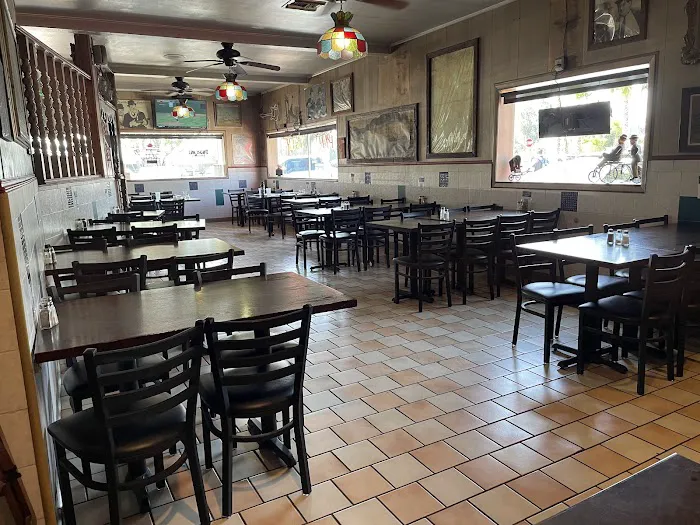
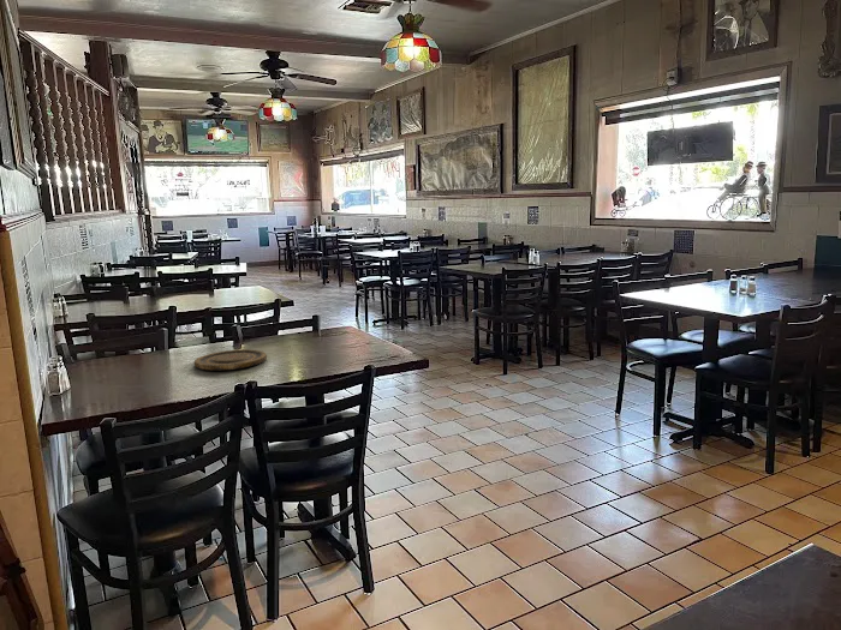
+ plate [193,348,268,372]
